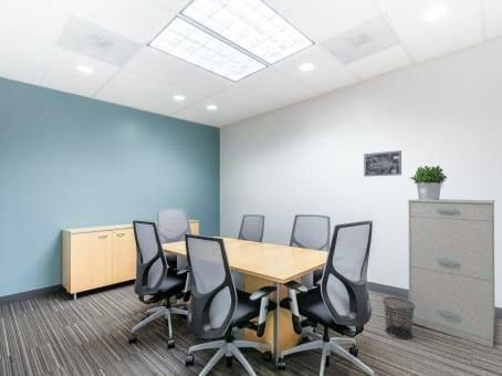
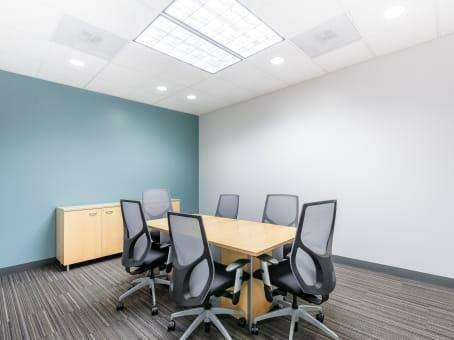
- filing cabinet [407,198,496,348]
- wall art [363,149,402,177]
- potted plant [410,164,449,200]
- waste bin [381,296,415,341]
